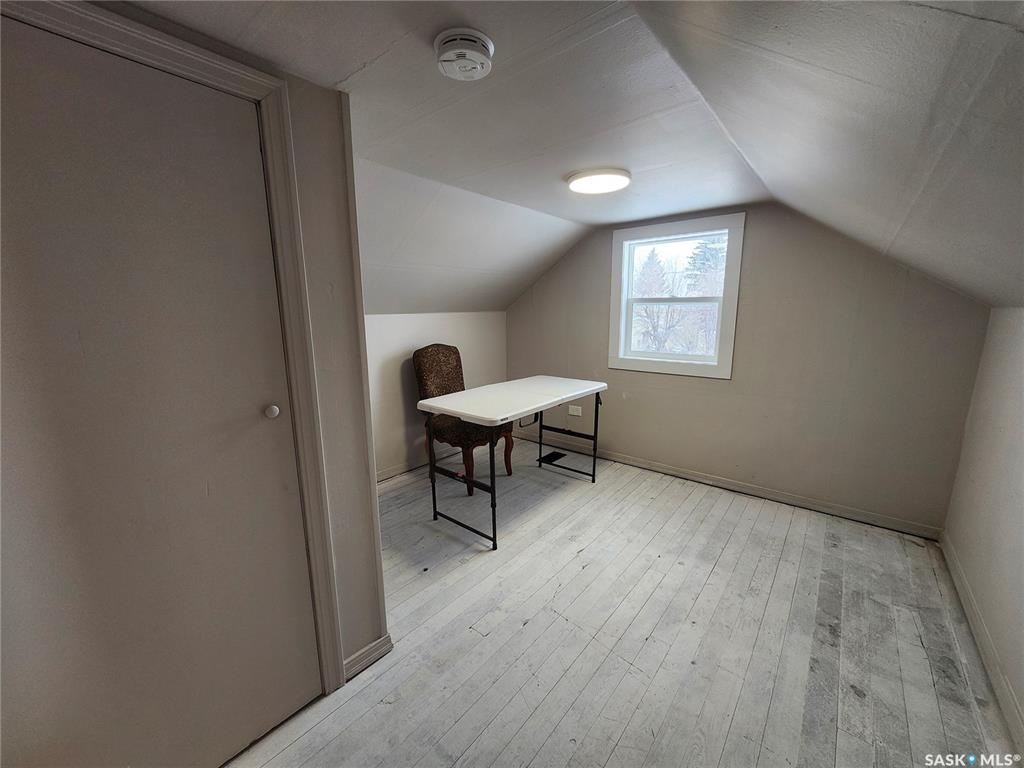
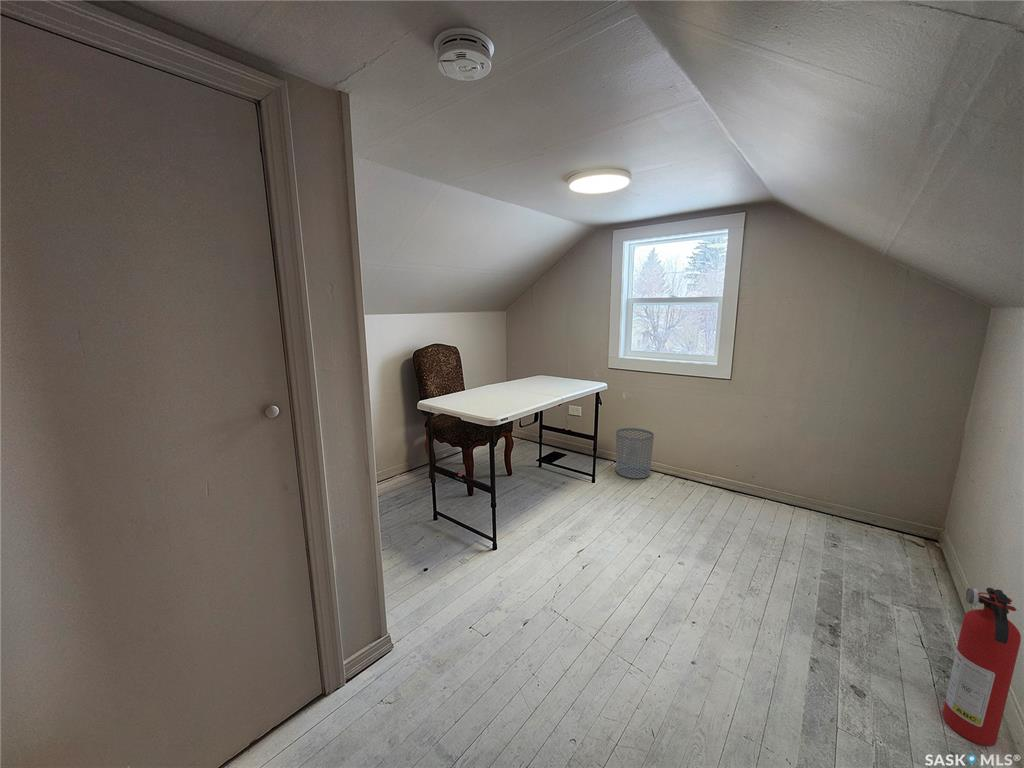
+ waste bin [615,427,655,480]
+ fire extinguisher [942,587,1022,747]
